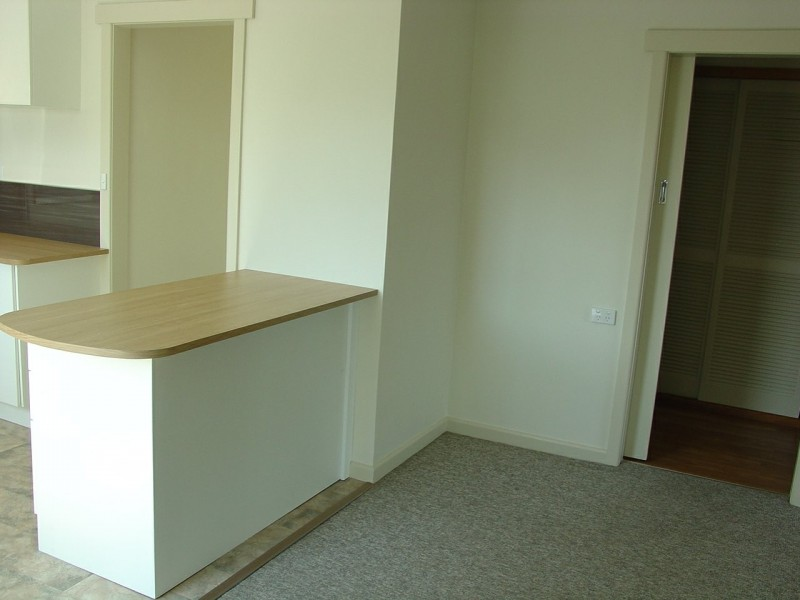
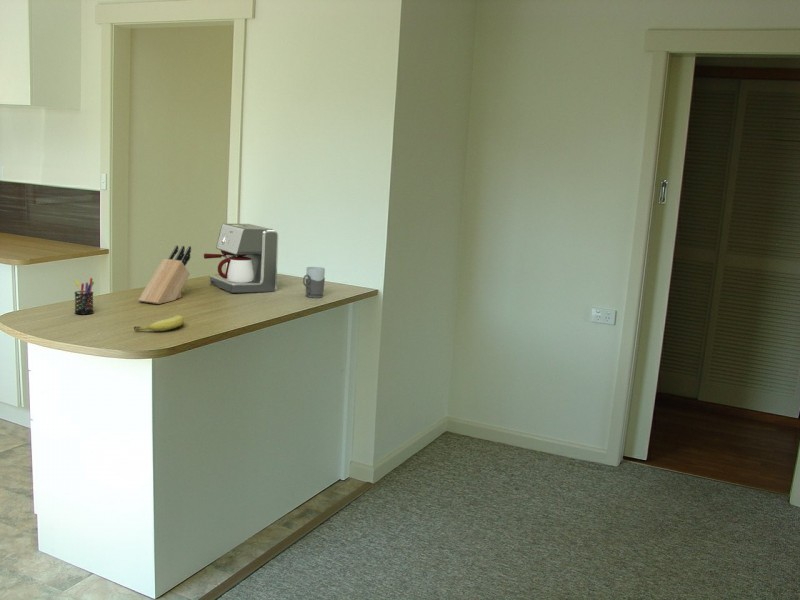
+ knife block [138,245,192,305]
+ mug [302,266,326,299]
+ coffee maker [203,223,279,294]
+ fruit [133,314,185,332]
+ pen holder [74,277,95,315]
